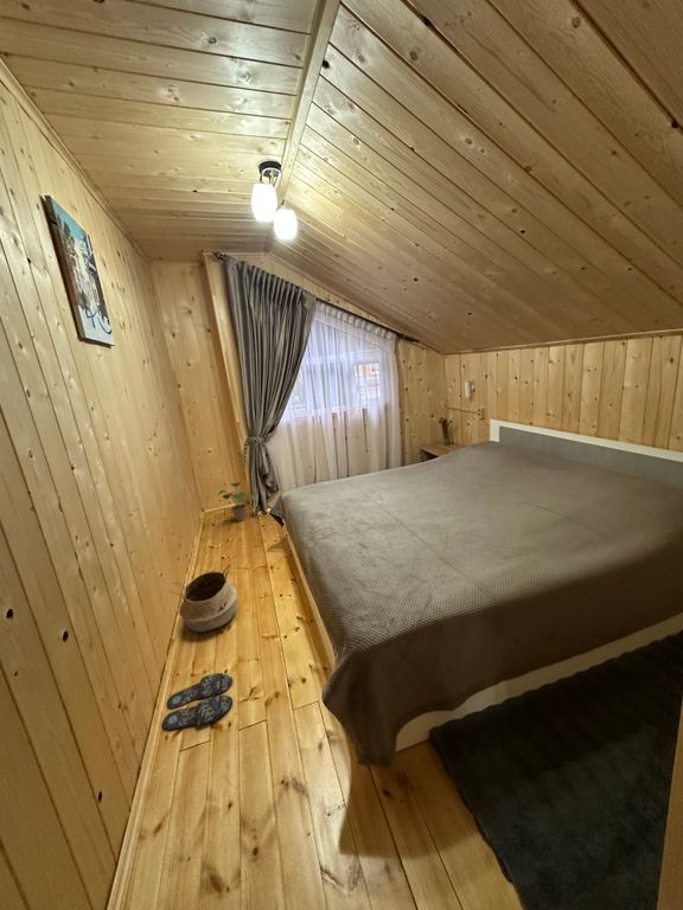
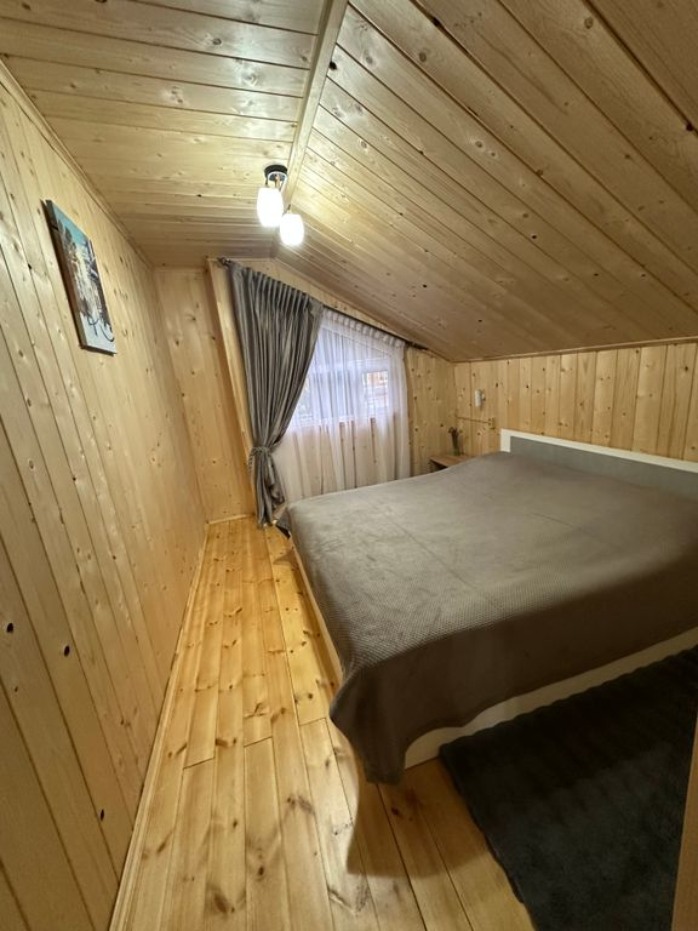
- potted plant [216,481,258,523]
- slippers [160,672,234,731]
- woven basket [167,563,238,633]
